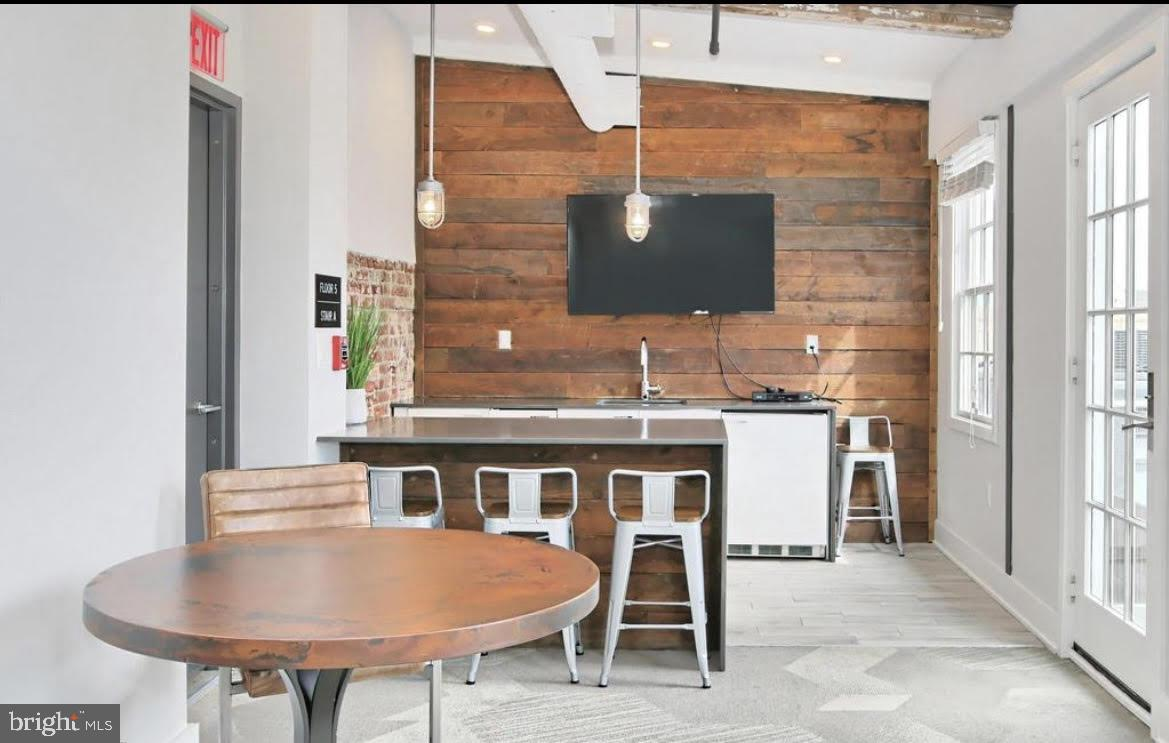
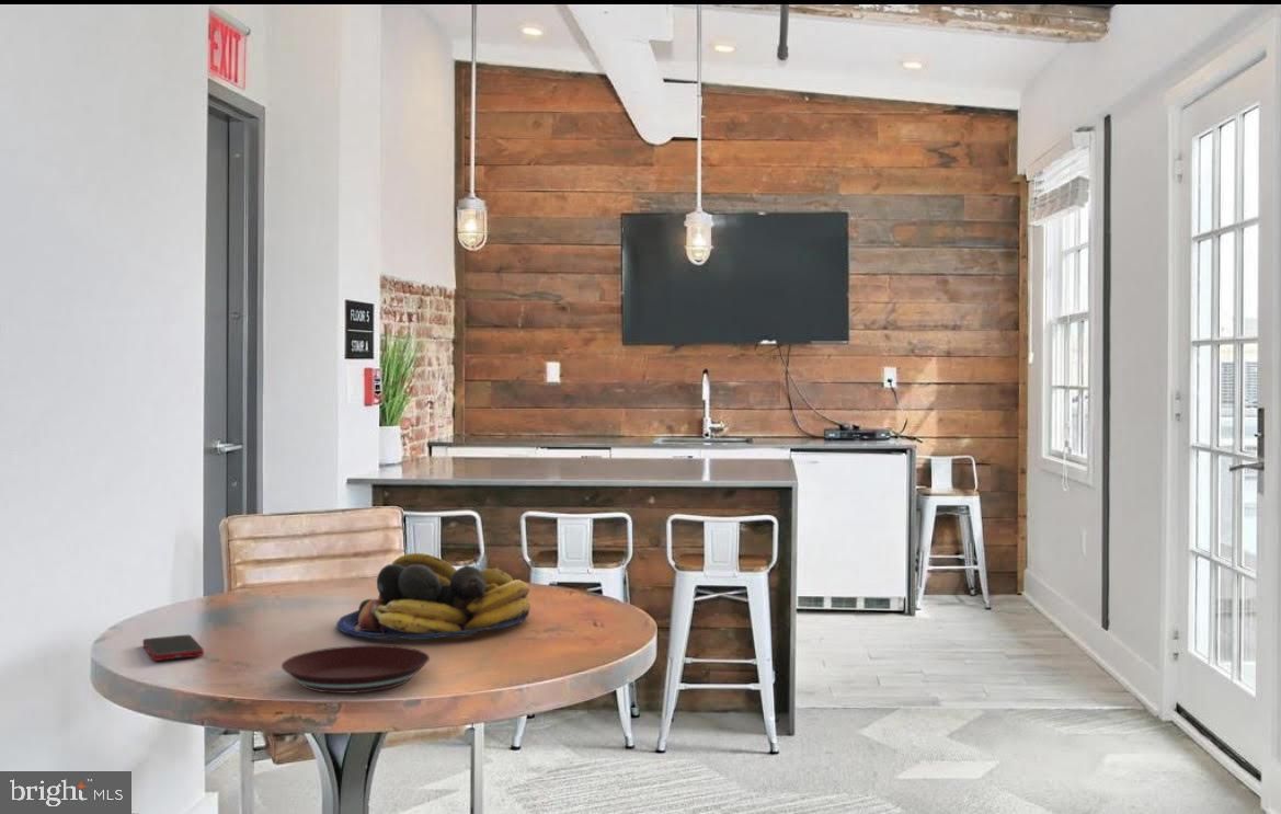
+ fruit bowl [335,552,531,641]
+ cell phone [141,634,205,662]
+ plate [281,644,431,695]
